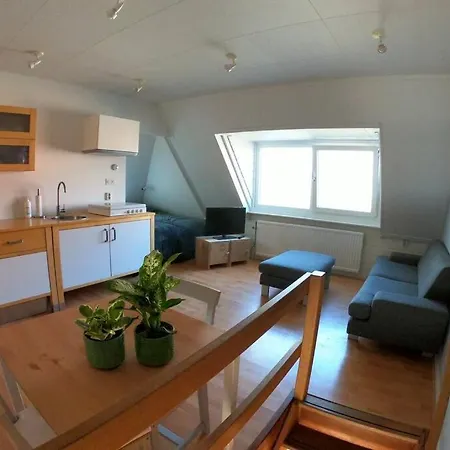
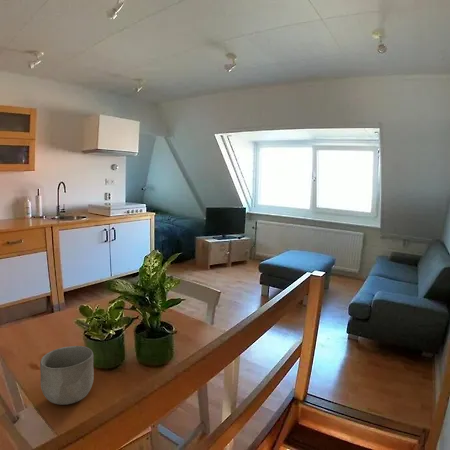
+ bowl [39,345,95,406]
